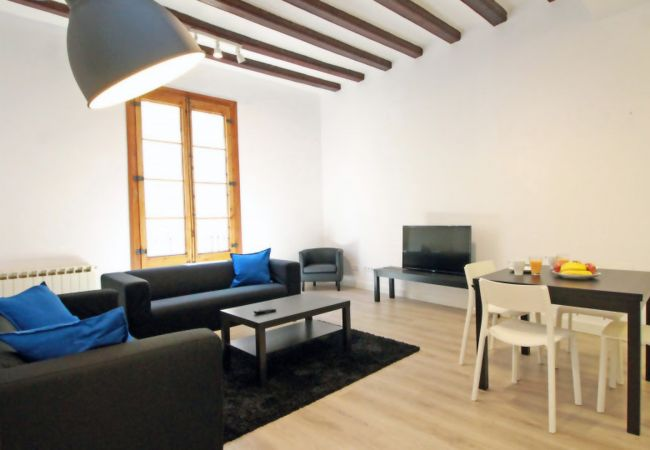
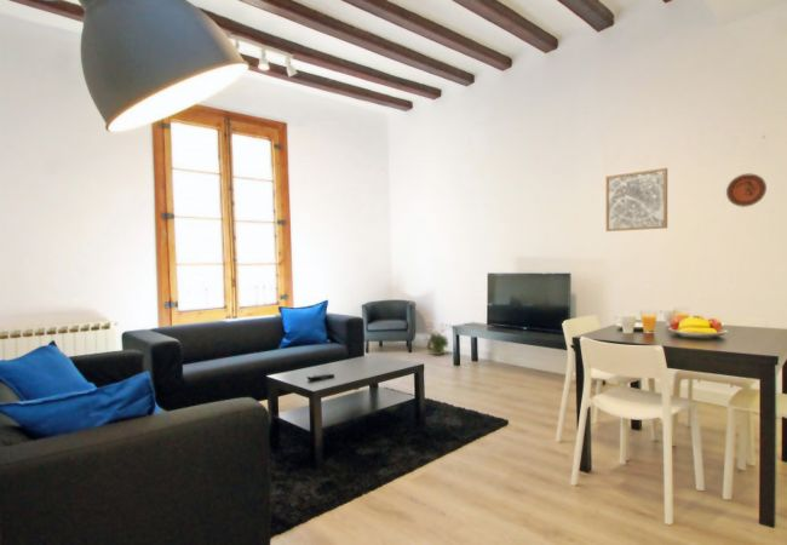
+ wall art [604,167,668,233]
+ decorative plate [725,173,768,208]
+ potted plant [424,328,450,356]
